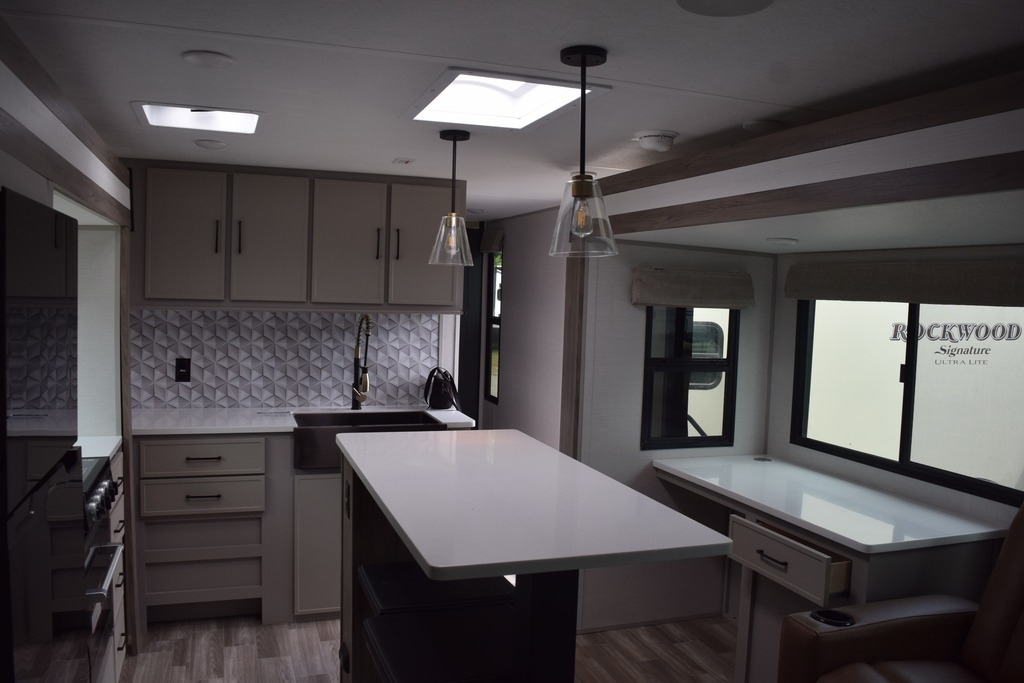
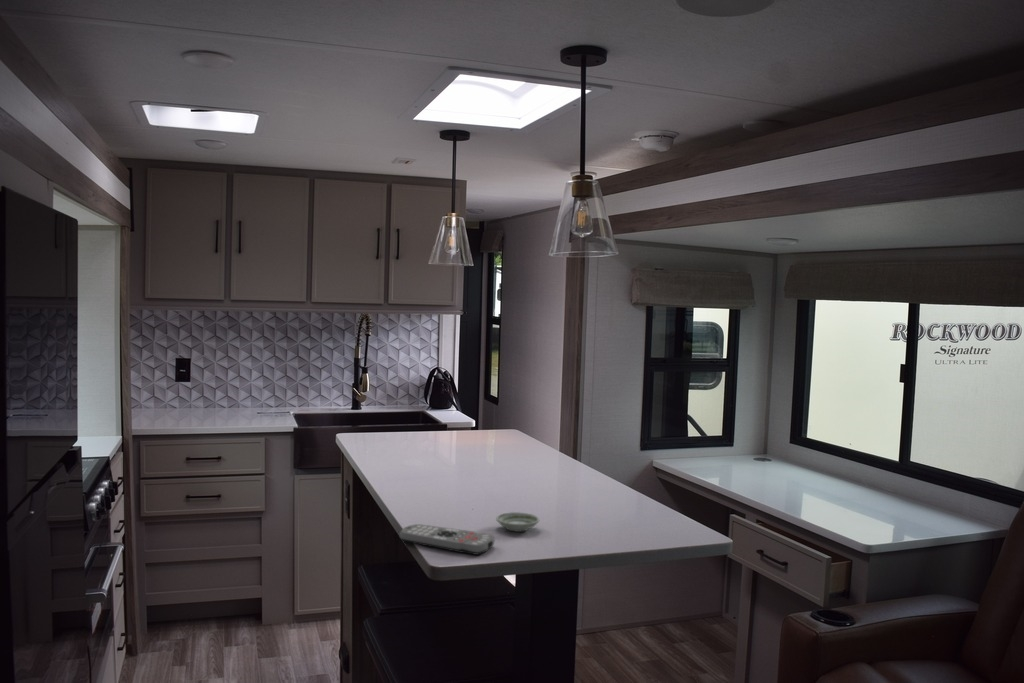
+ saucer [495,511,541,533]
+ remote control [399,523,496,556]
